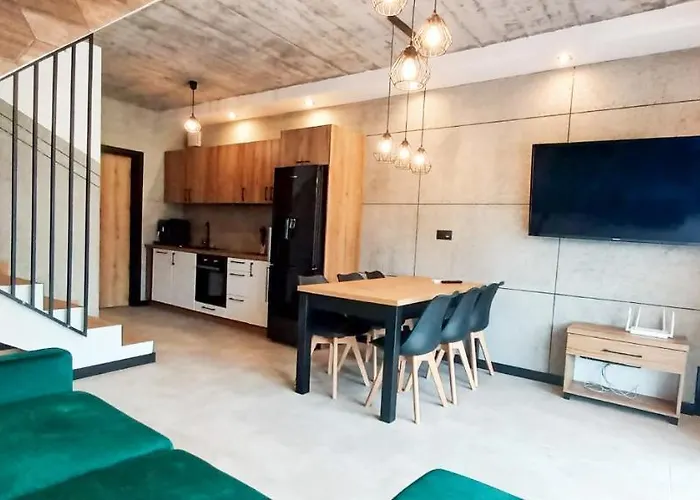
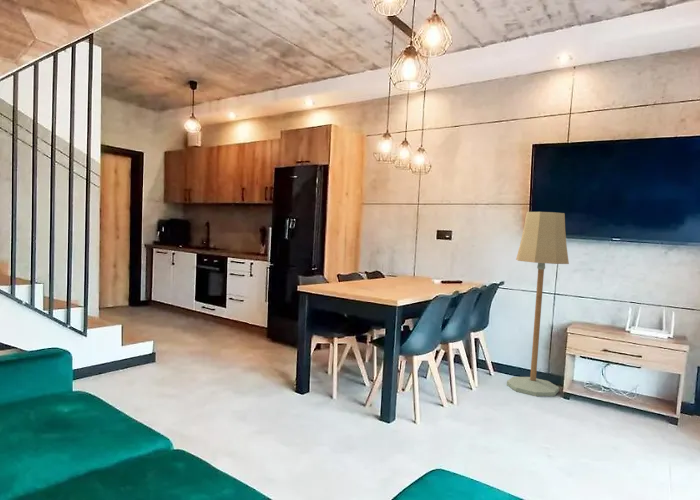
+ floor lamp [506,211,570,397]
